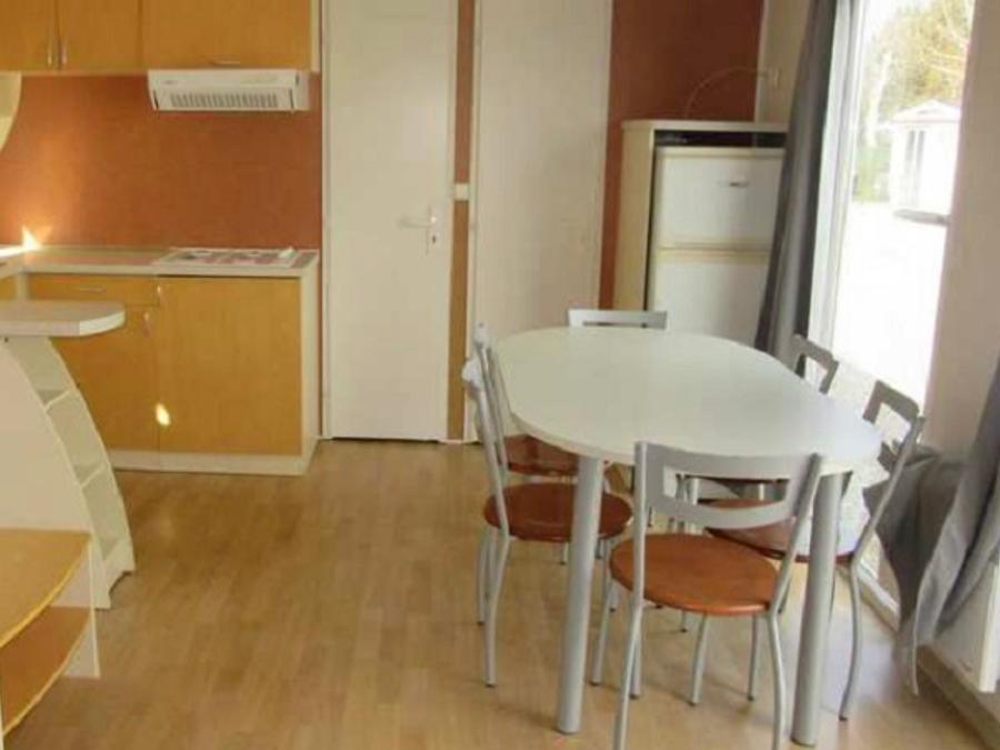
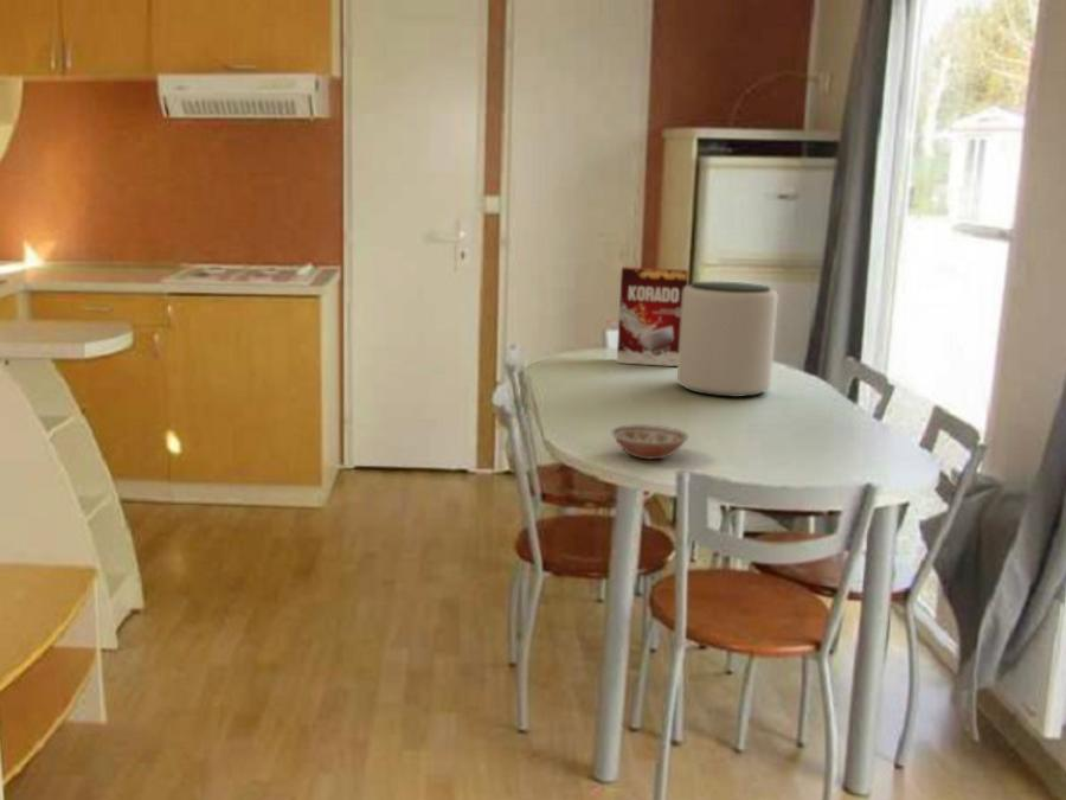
+ plant pot [676,281,779,398]
+ bowl [610,423,691,460]
+ cereal box [616,265,689,367]
